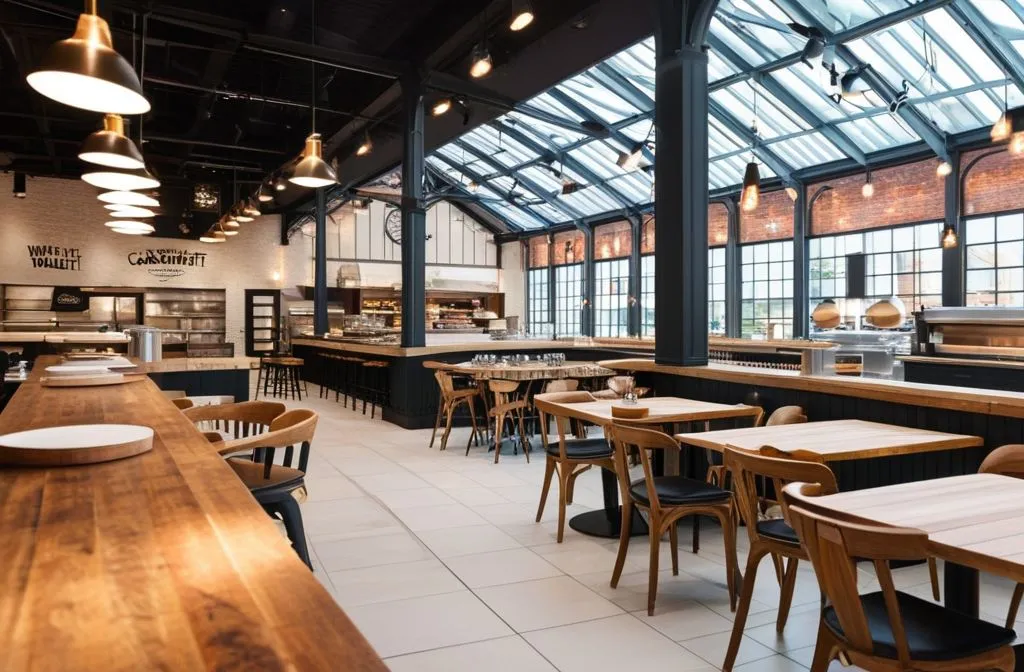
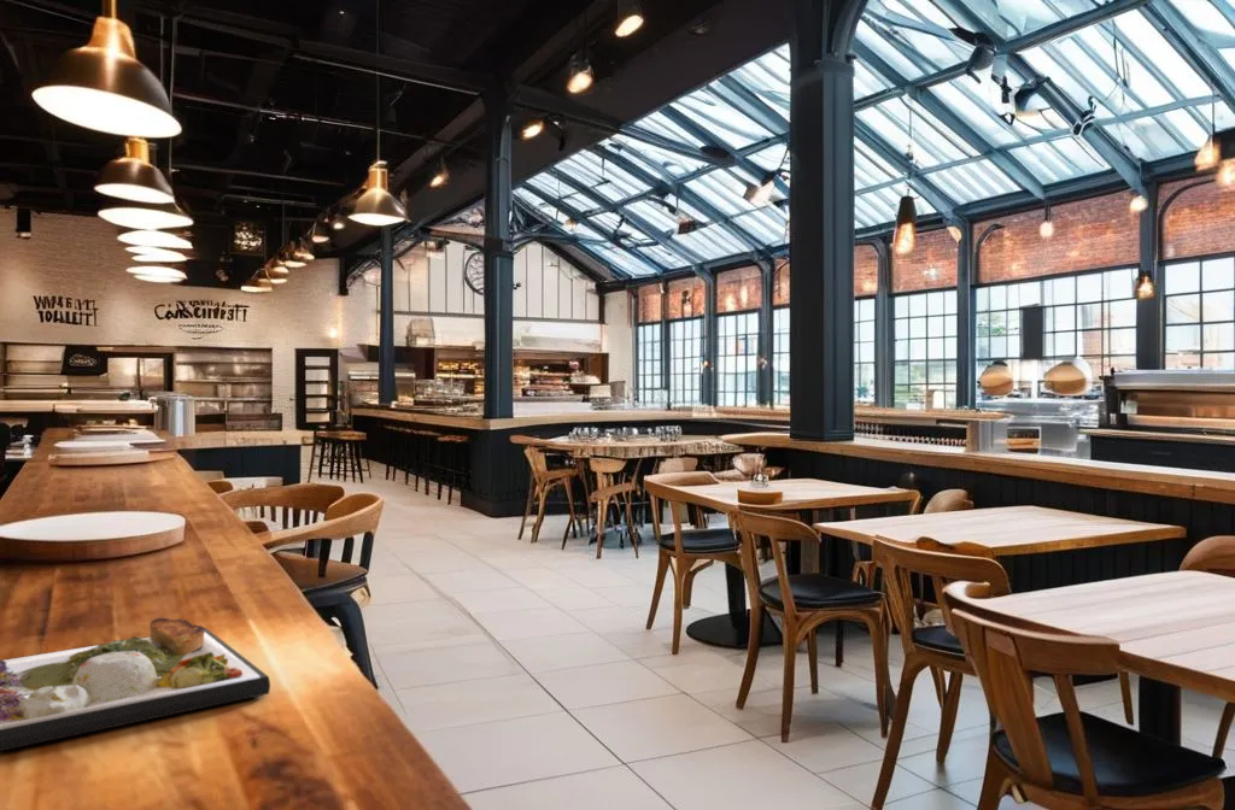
+ dinner plate [0,617,271,752]
